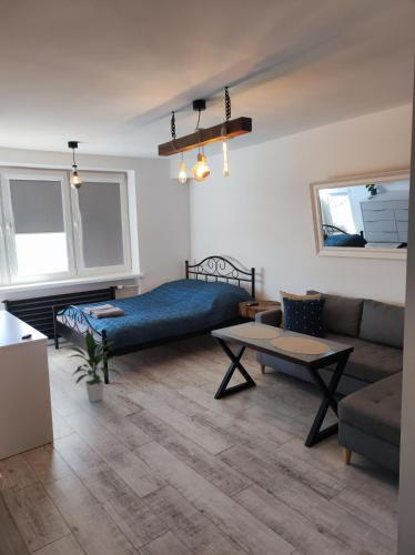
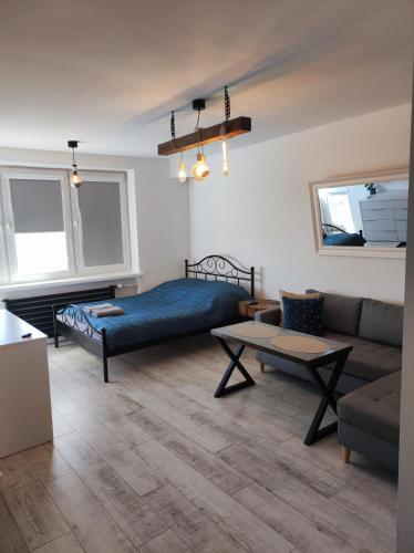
- indoor plant [67,329,123,403]
